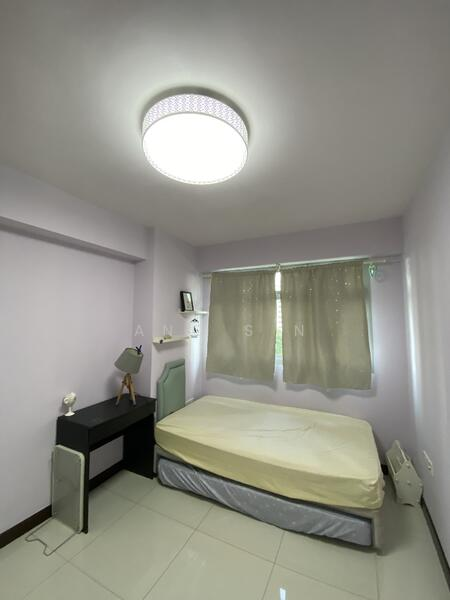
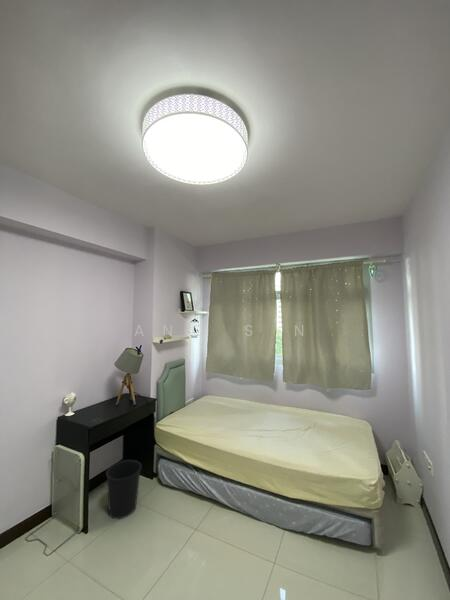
+ wastebasket [105,459,142,520]
